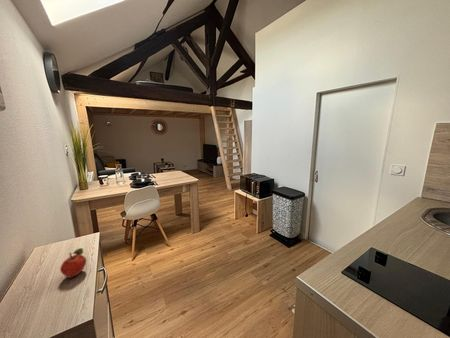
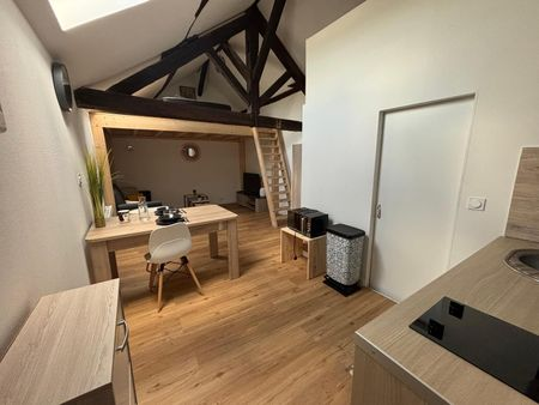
- fruit [59,247,87,279]
